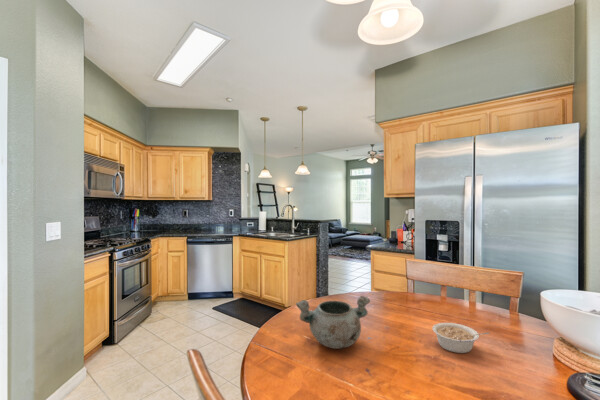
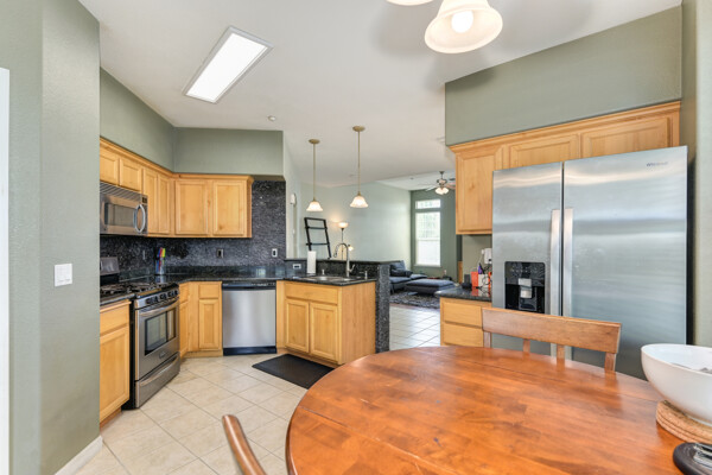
- decorative bowl [295,295,371,350]
- legume [431,322,490,354]
